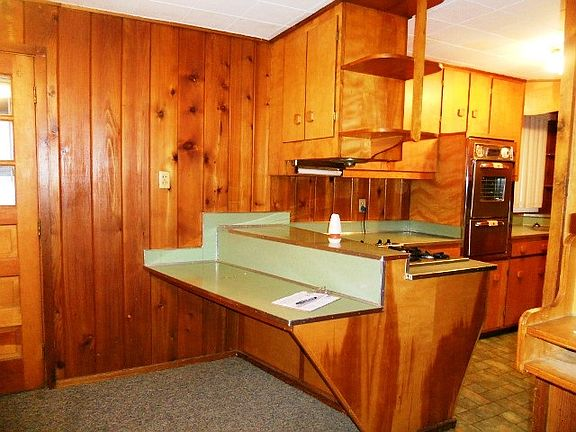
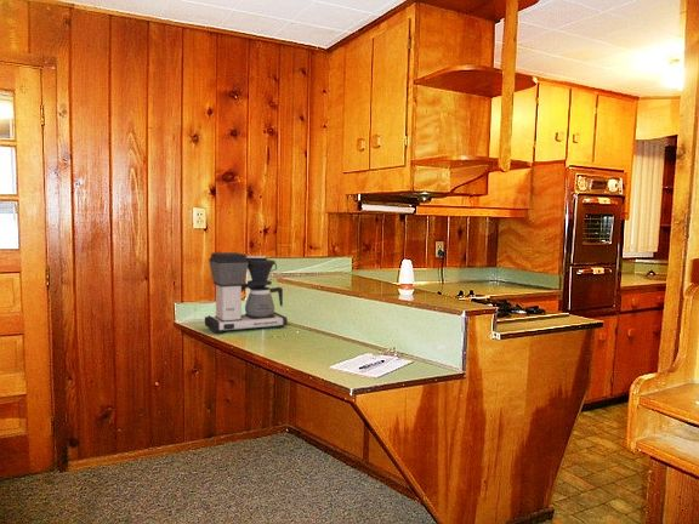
+ coffee maker [204,251,289,335]
